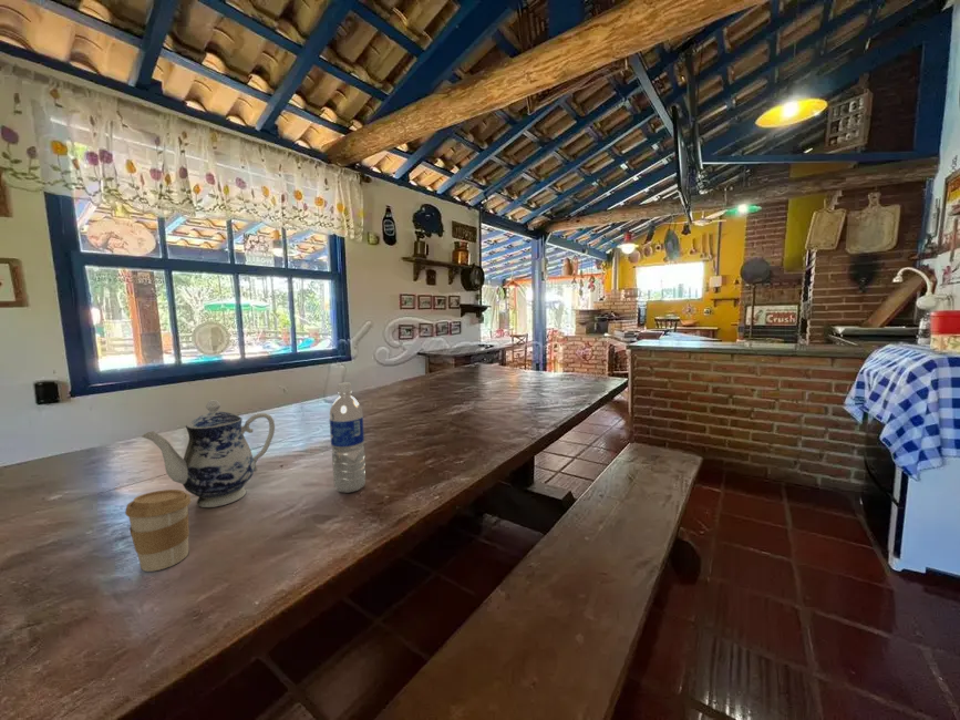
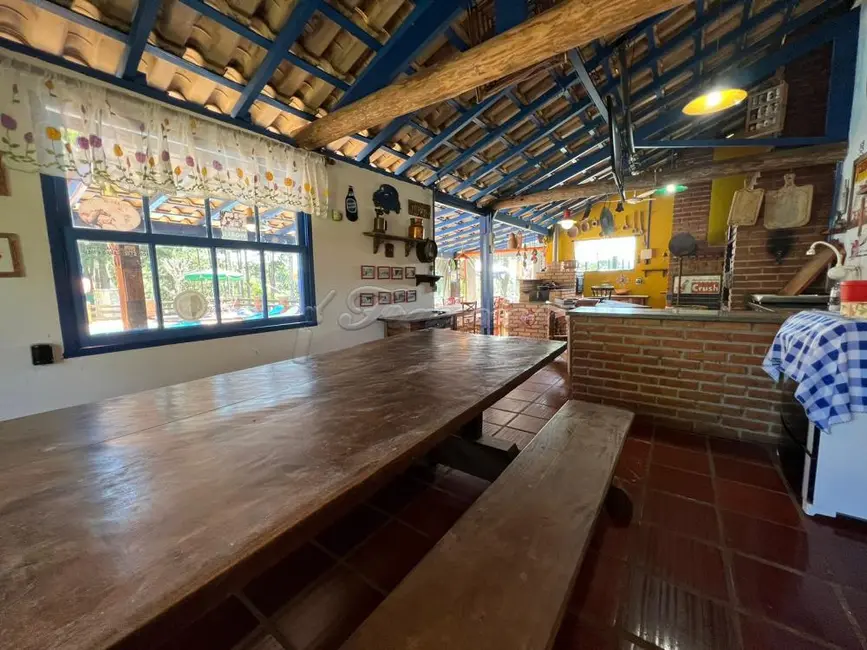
- teapot [141,399,276,508]
- water bottle [329,382,367,494]
- coffee cup [124,488,192,573]
